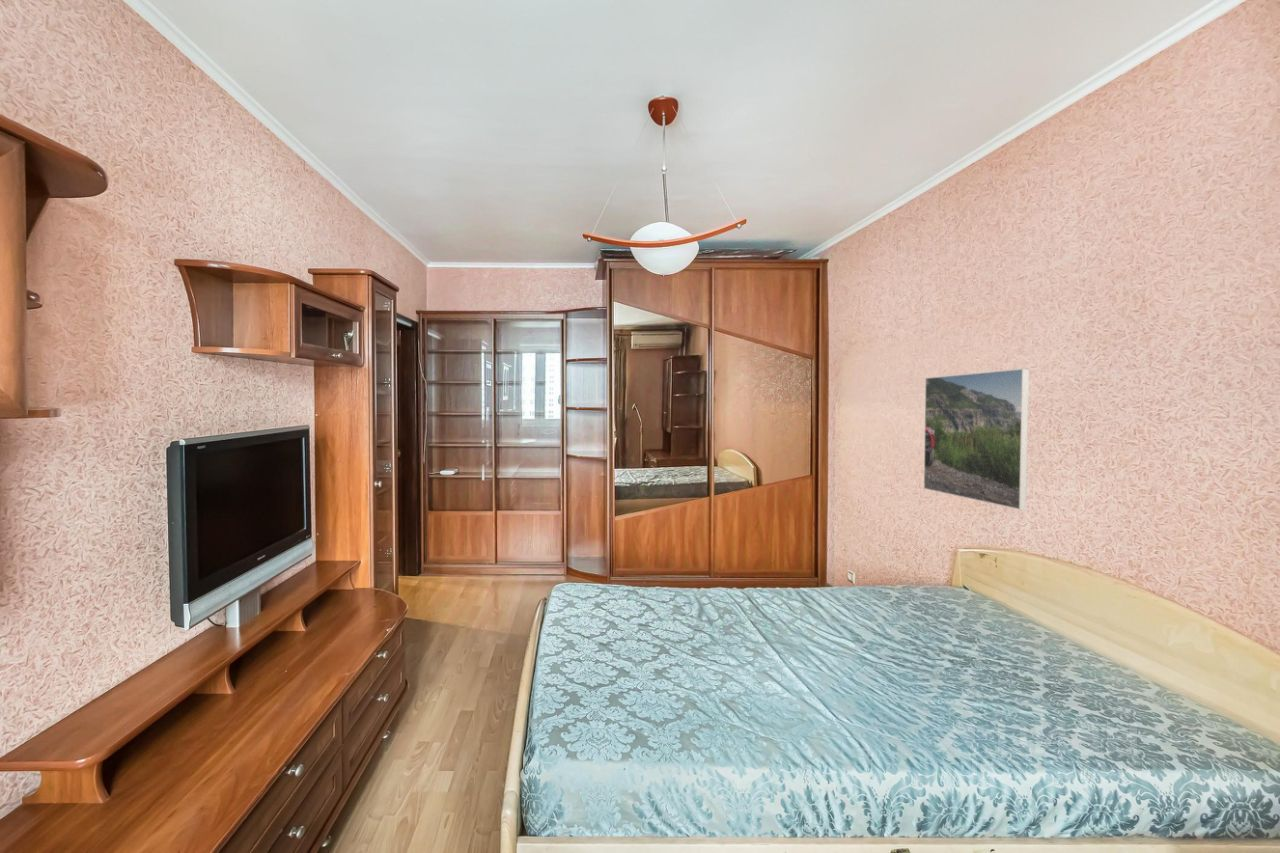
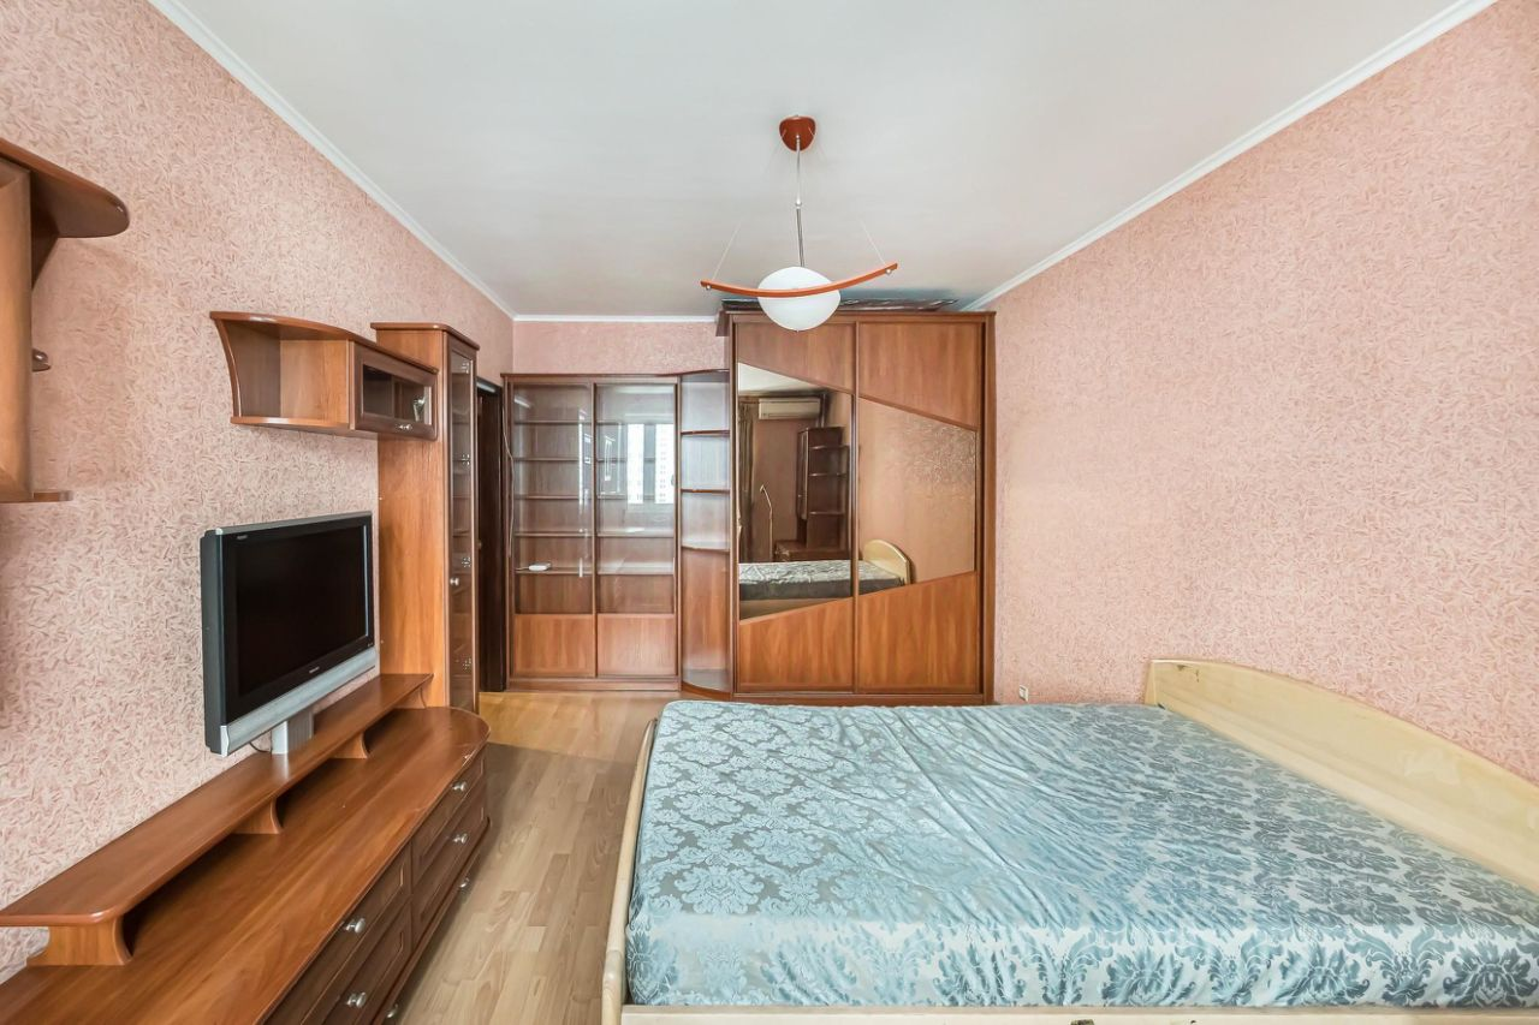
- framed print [923,367,1030,511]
